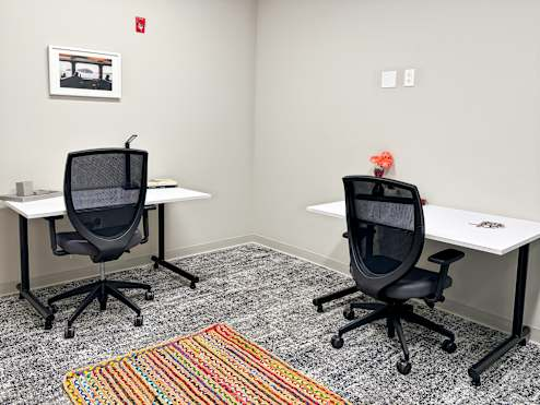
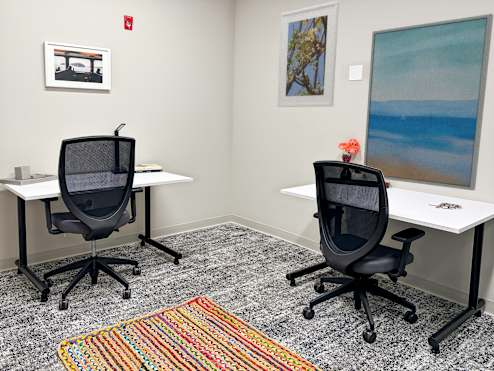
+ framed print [277,0,340,108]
+ wall art [363,13,494,191]
